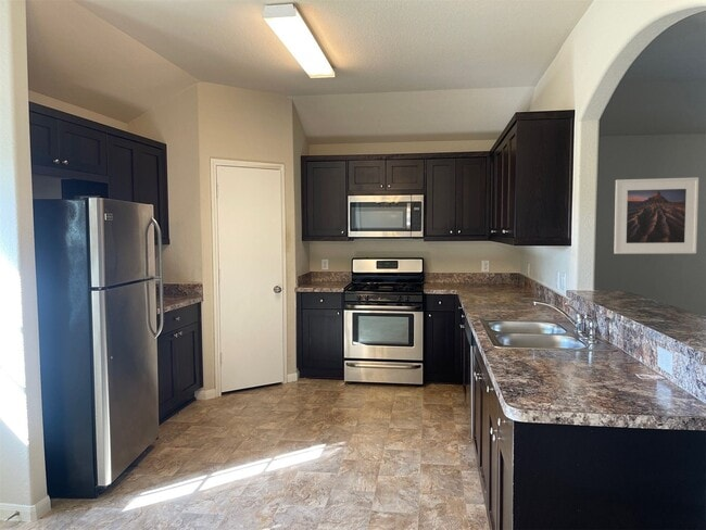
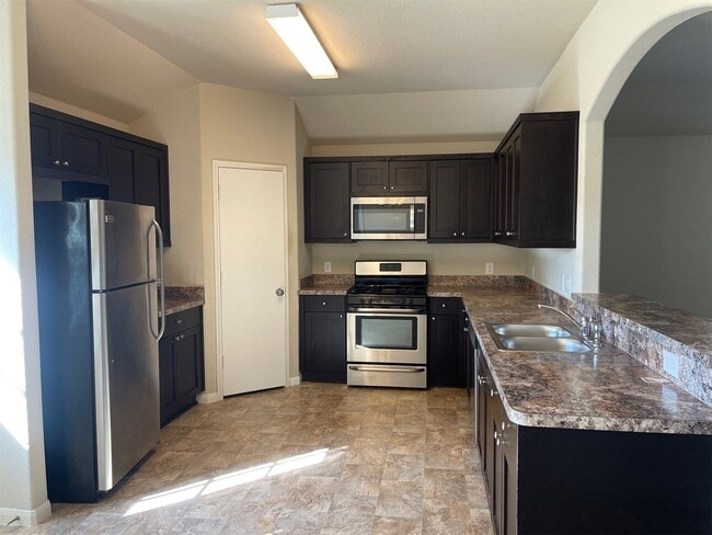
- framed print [613,176,699,255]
